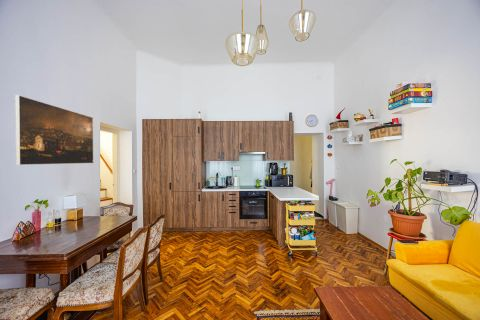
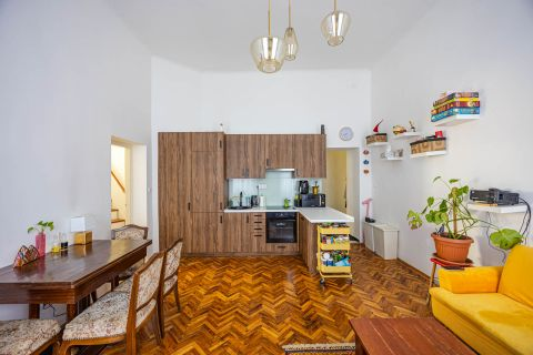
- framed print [14,94,94,166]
